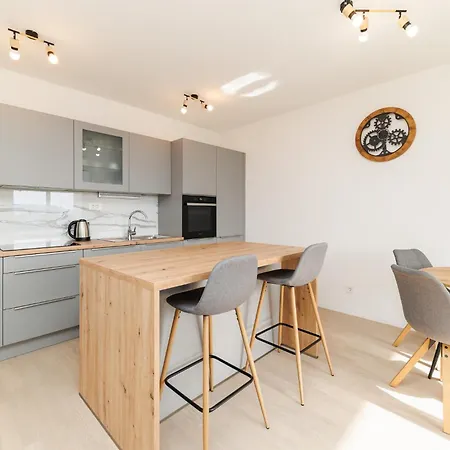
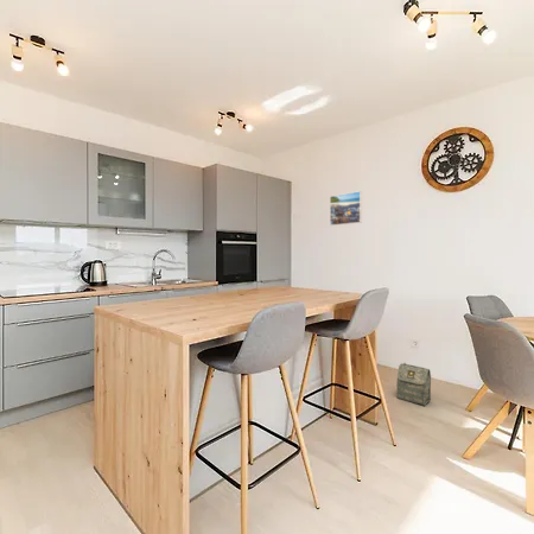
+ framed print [329,190,363,227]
+ bag [395,362,432,407]
